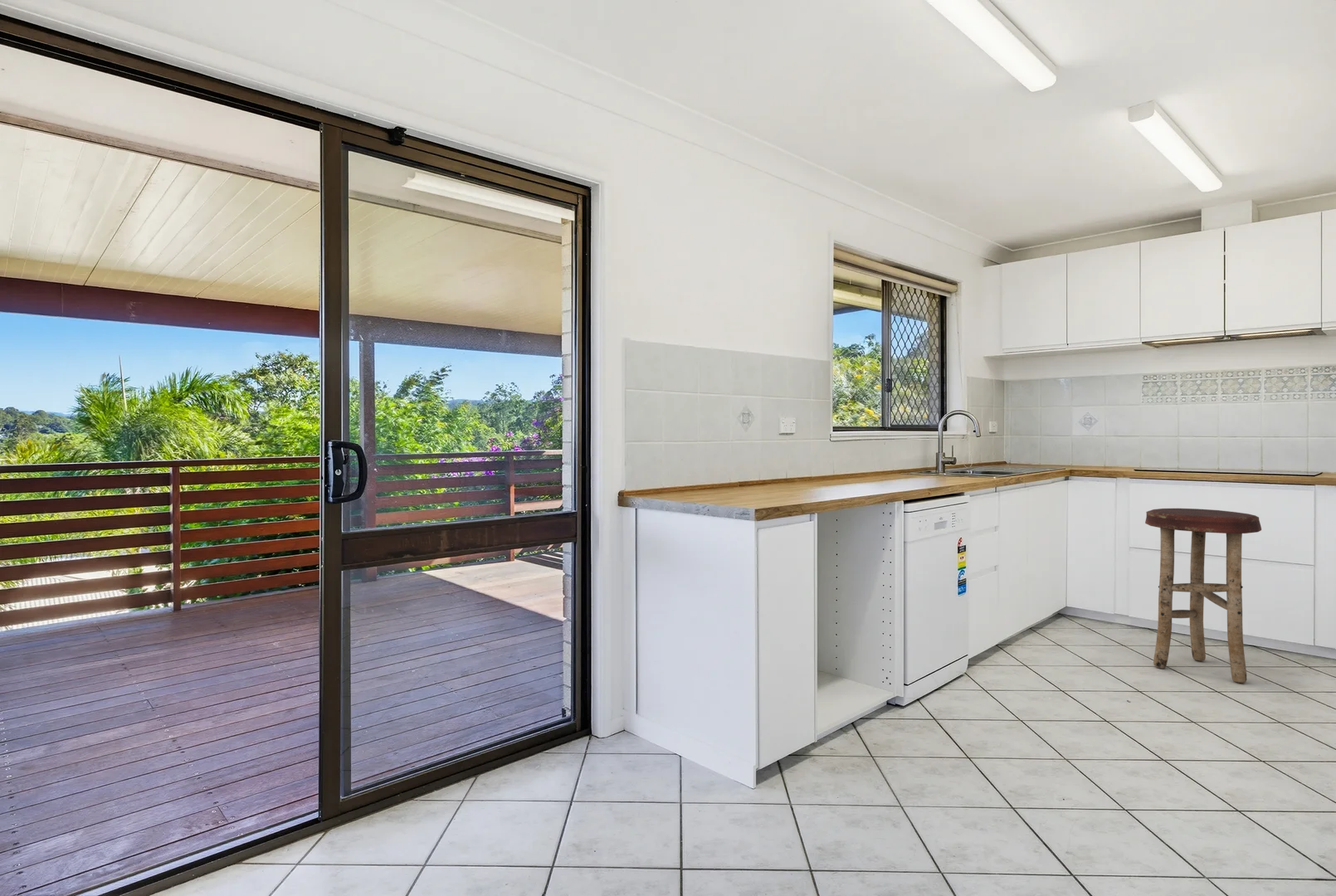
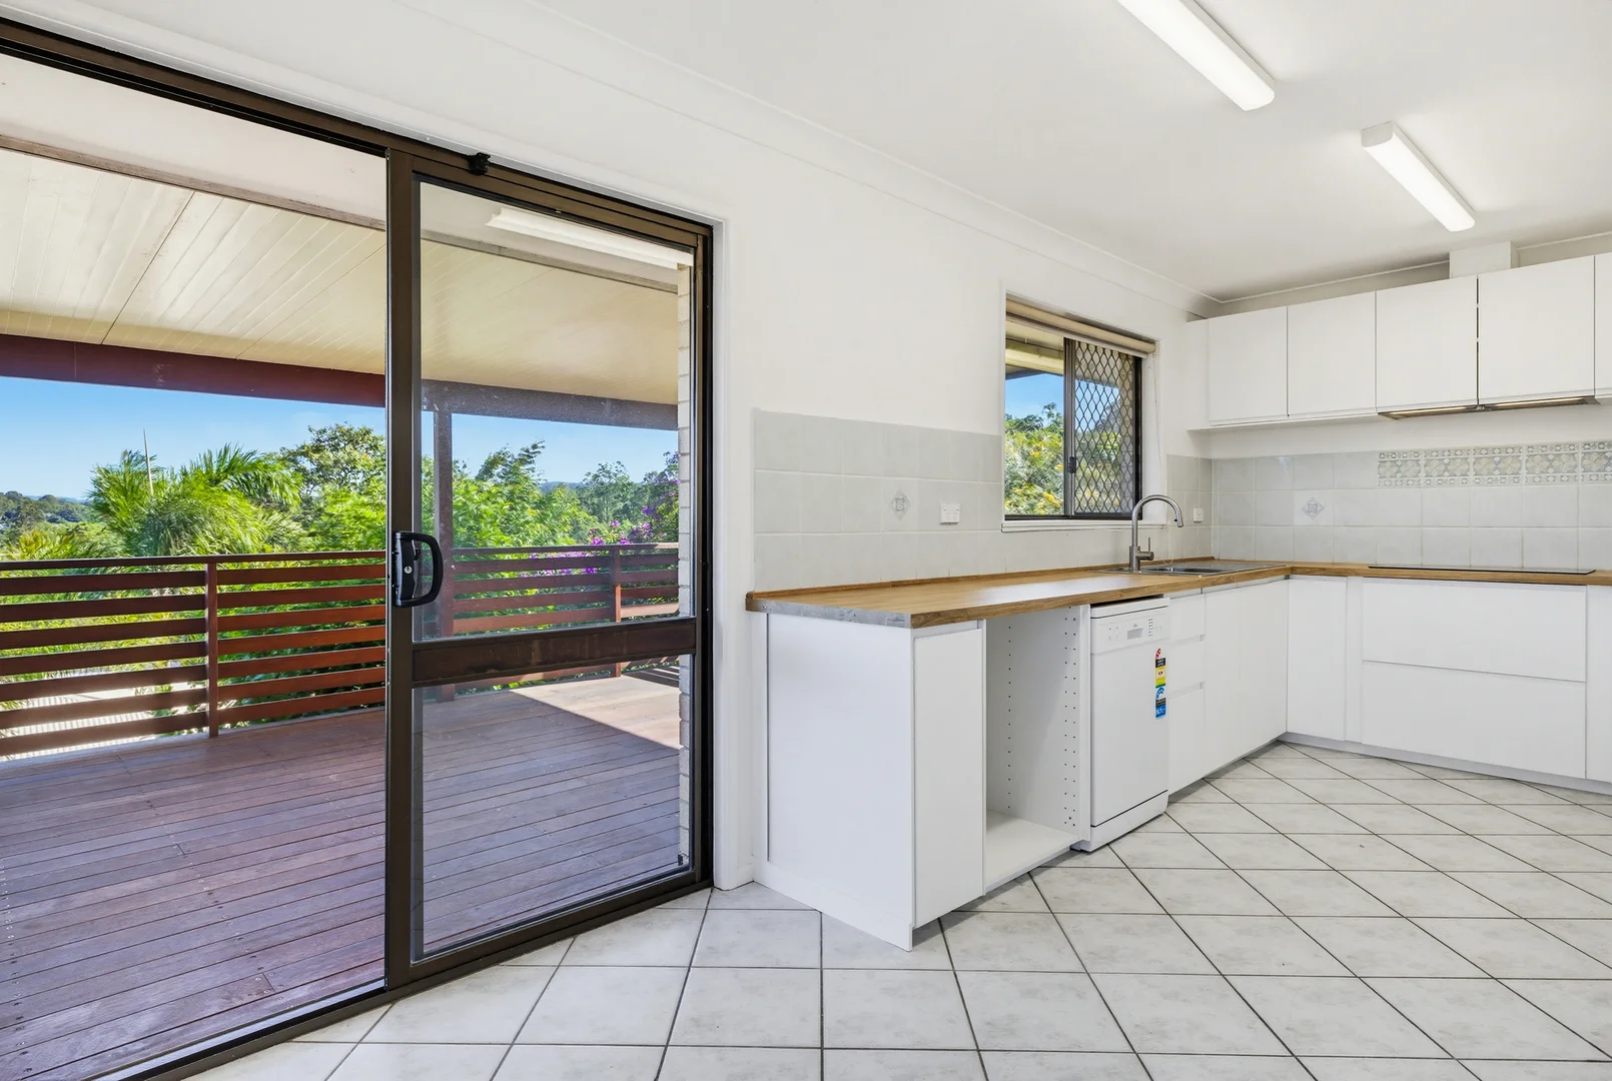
- stool [1144,508,1262,684]
